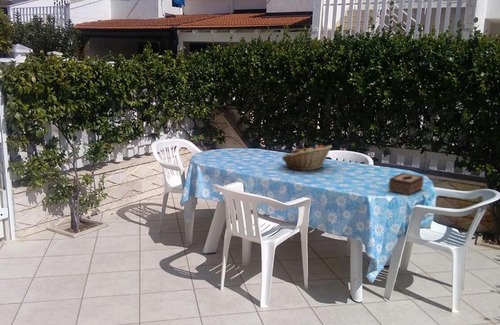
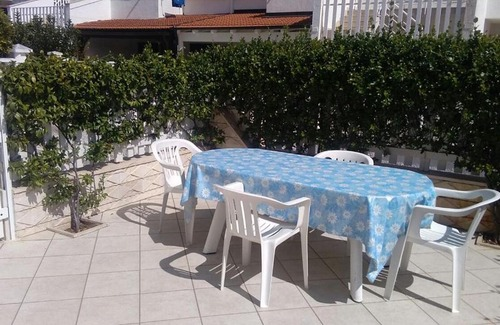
- fruit basket [281,144,333,172]
- tissue box [387,172,425,197]
